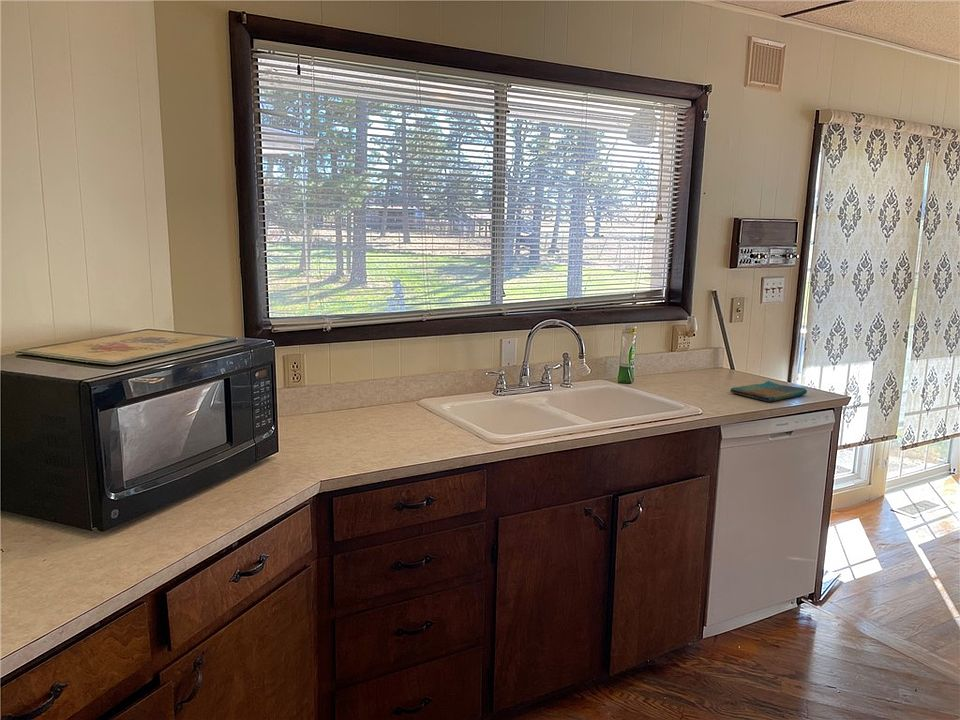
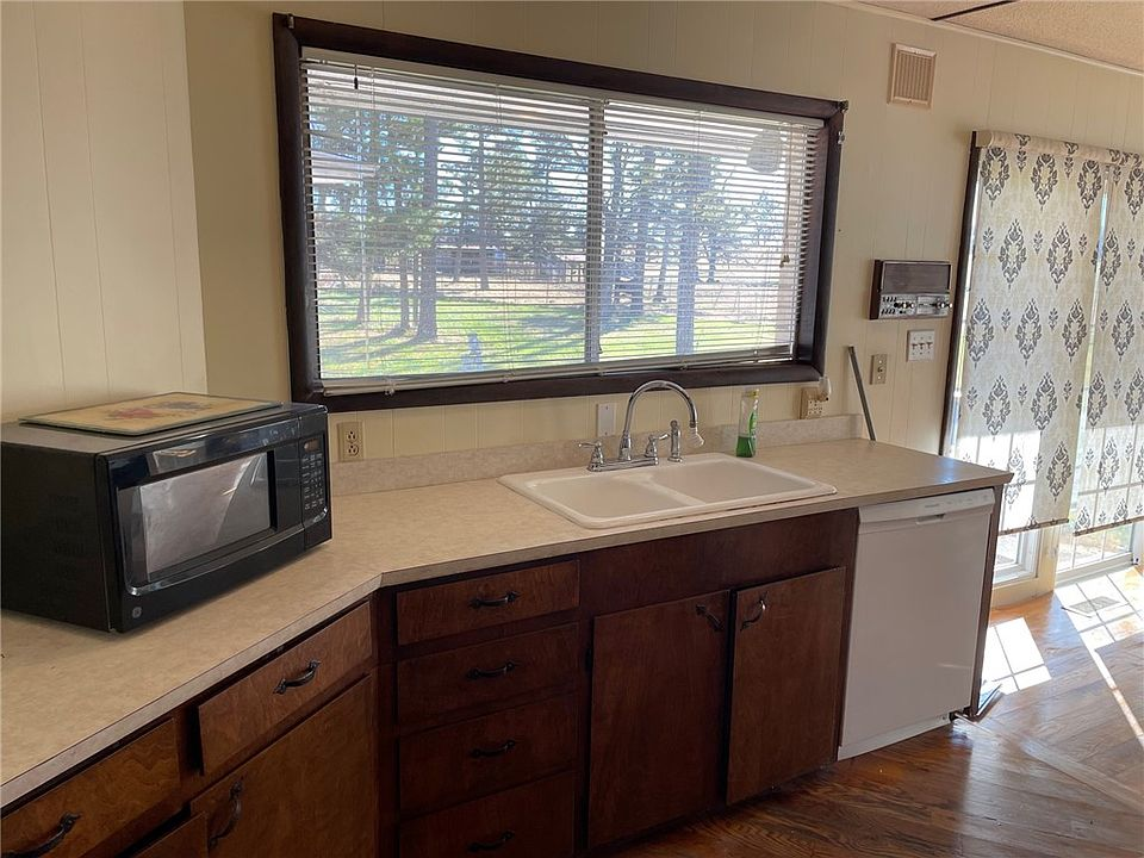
- dish towel [729,380,808,403]
